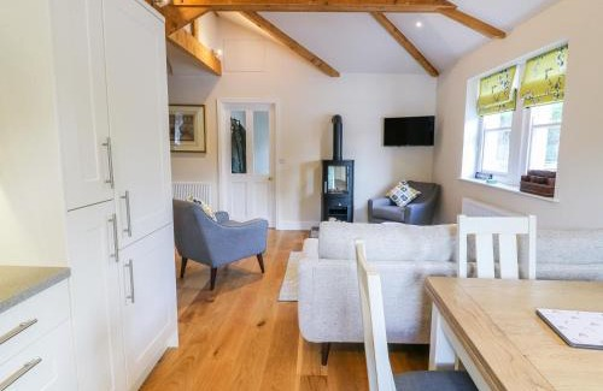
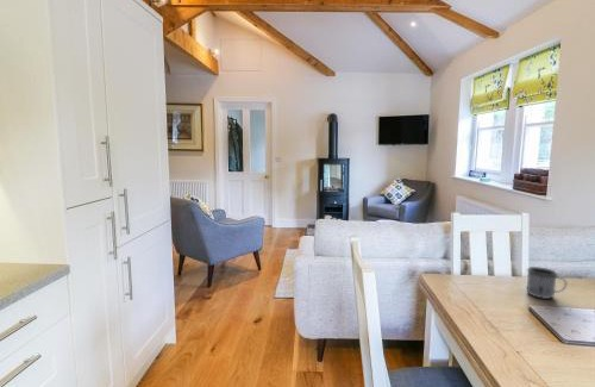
+ mug [525,266,568,300]
